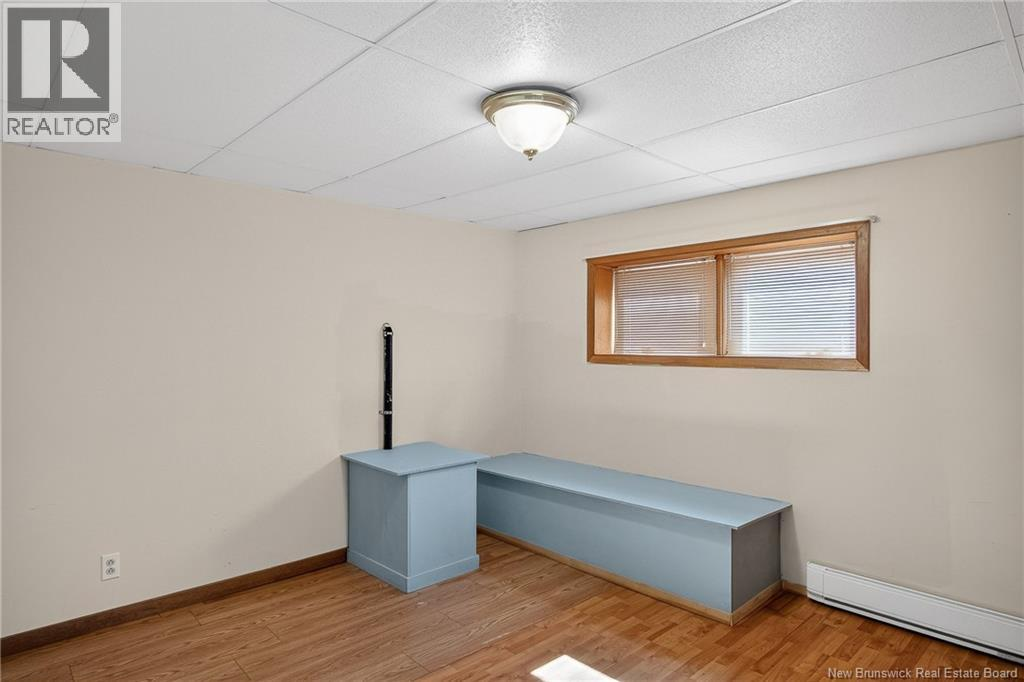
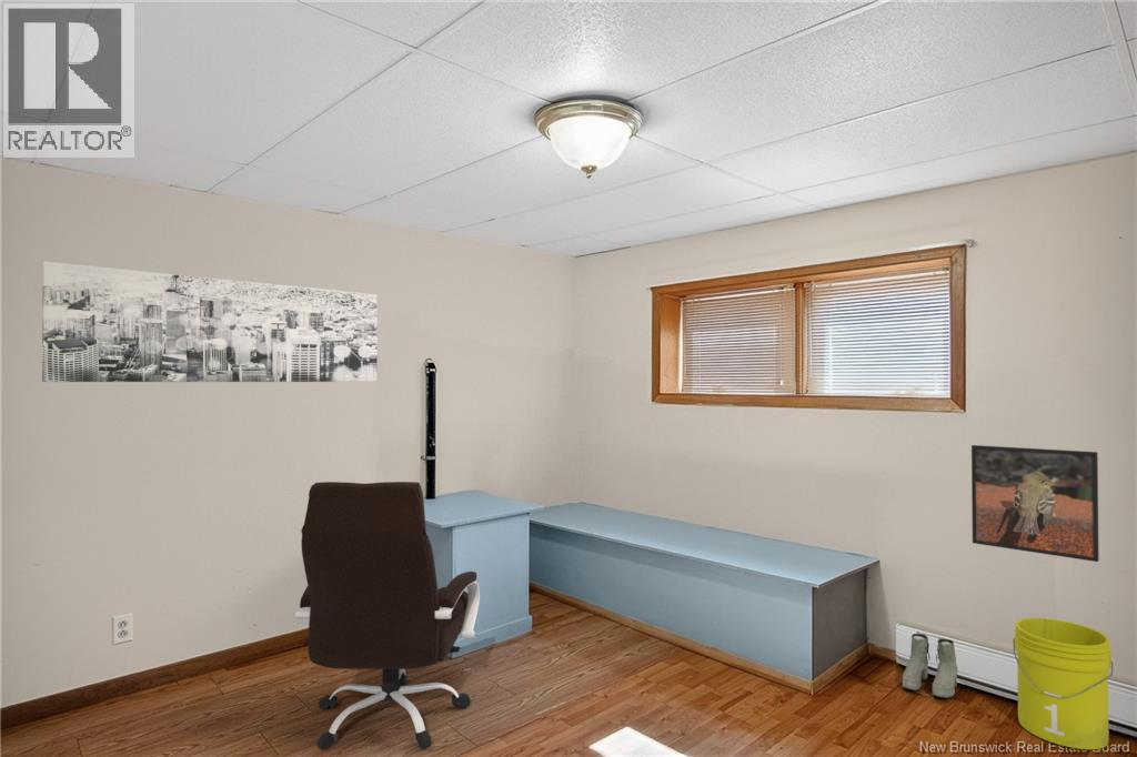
+ boots [902,633,959,699]
+ bucket [1012,617,1114,750]
+ wall art [41,260,379,383]
+ office chair [294,481,481,751]
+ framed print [970,444,1100,563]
